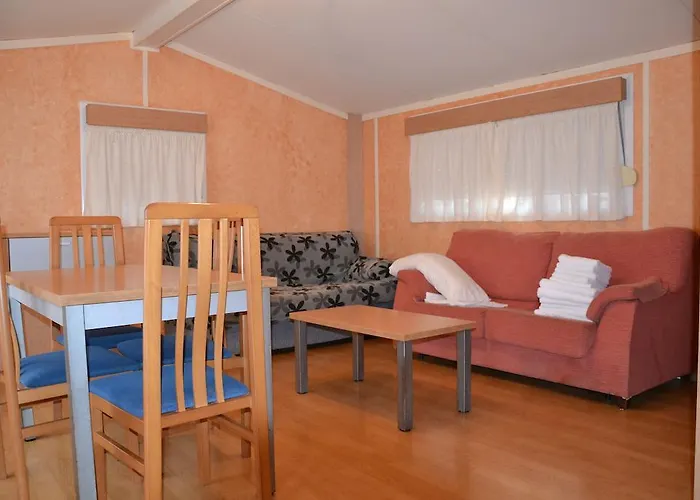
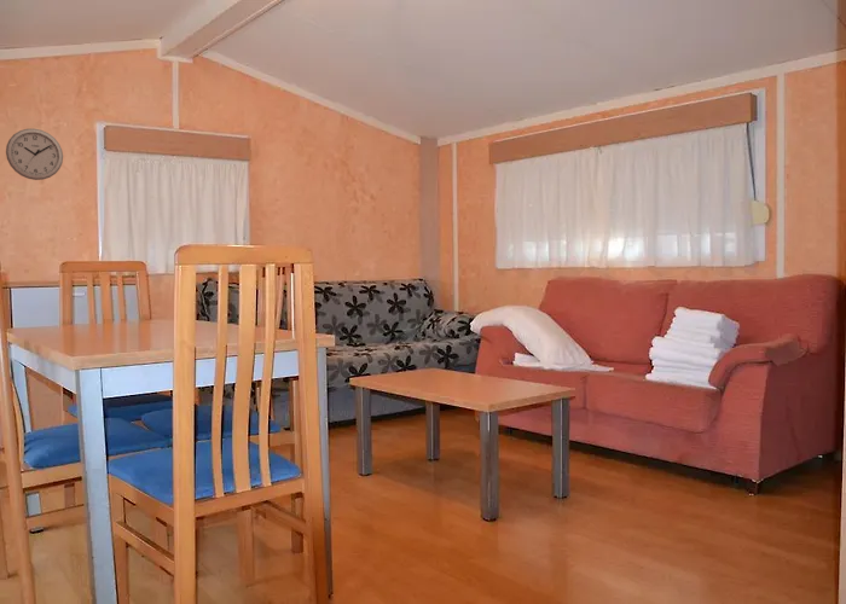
+ wall clock [5,128,64,181]
